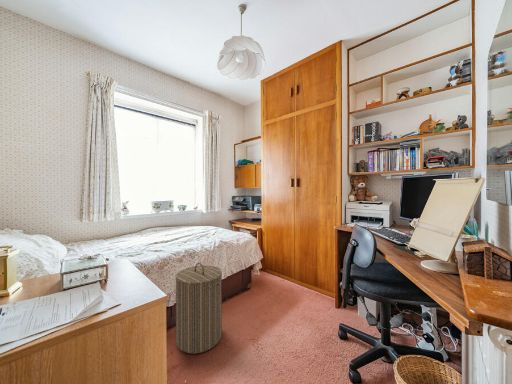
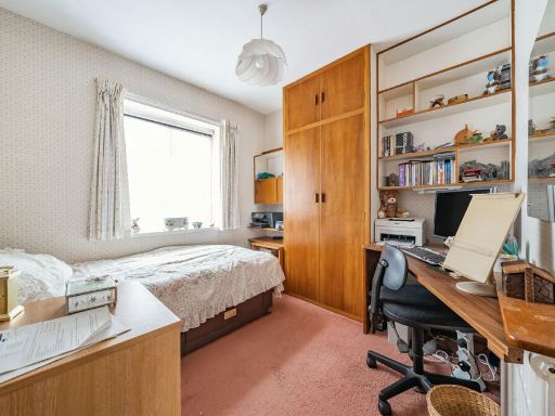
- laundry hamper [175,262,223,355]
